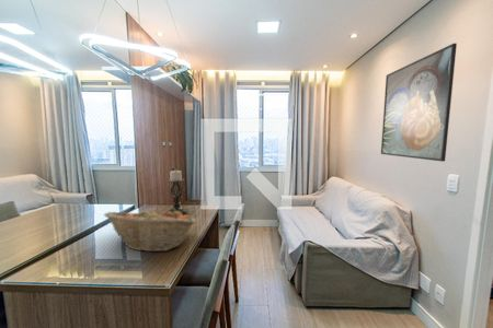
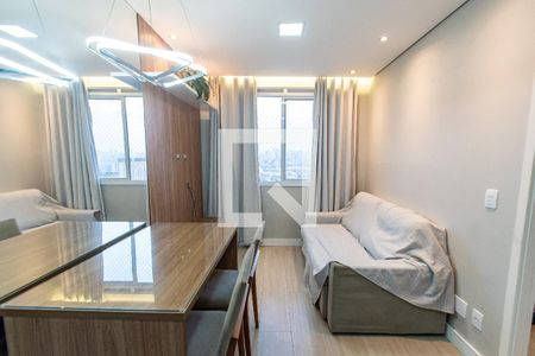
- candle holder [167,168,187,215]
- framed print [380,43,458,163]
- fruit basket [103,208,197,253]
